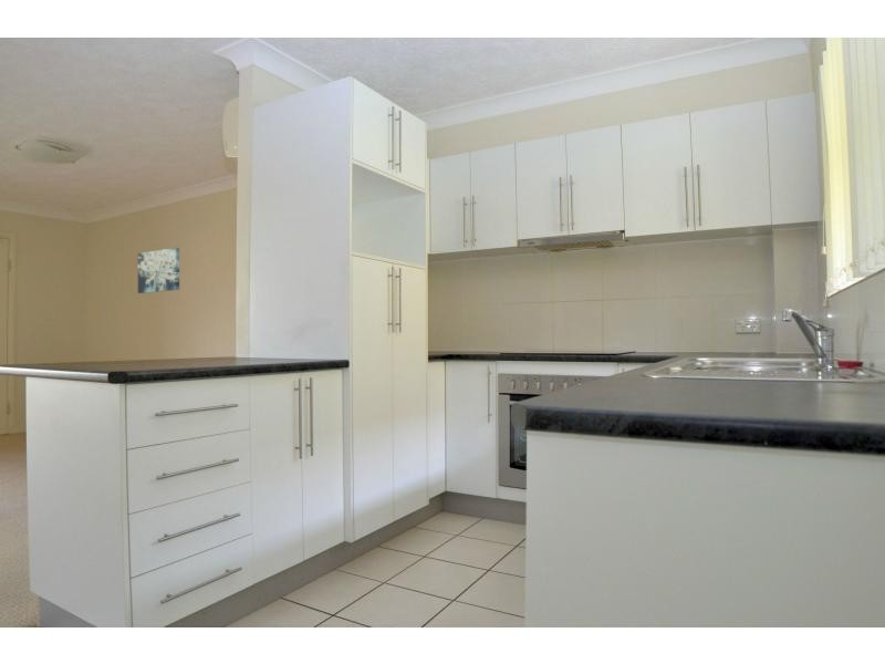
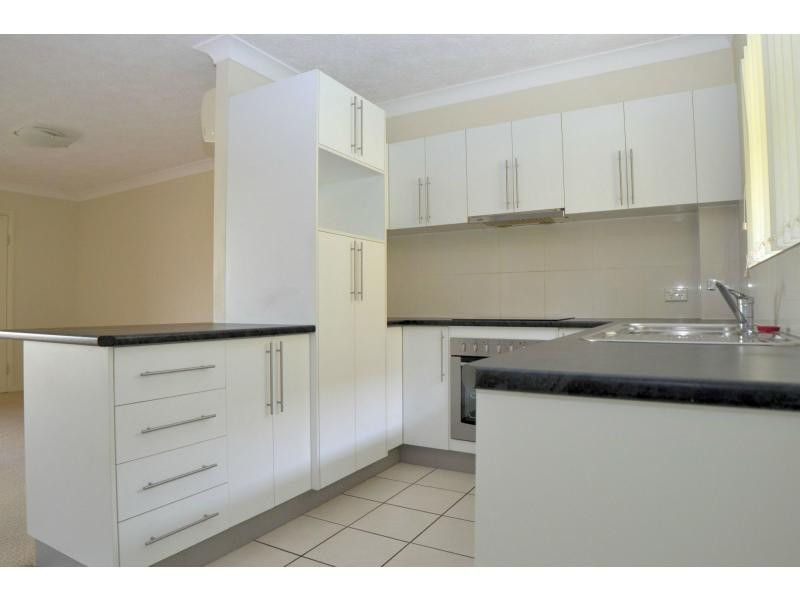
- wall art [137,247,180,294]
